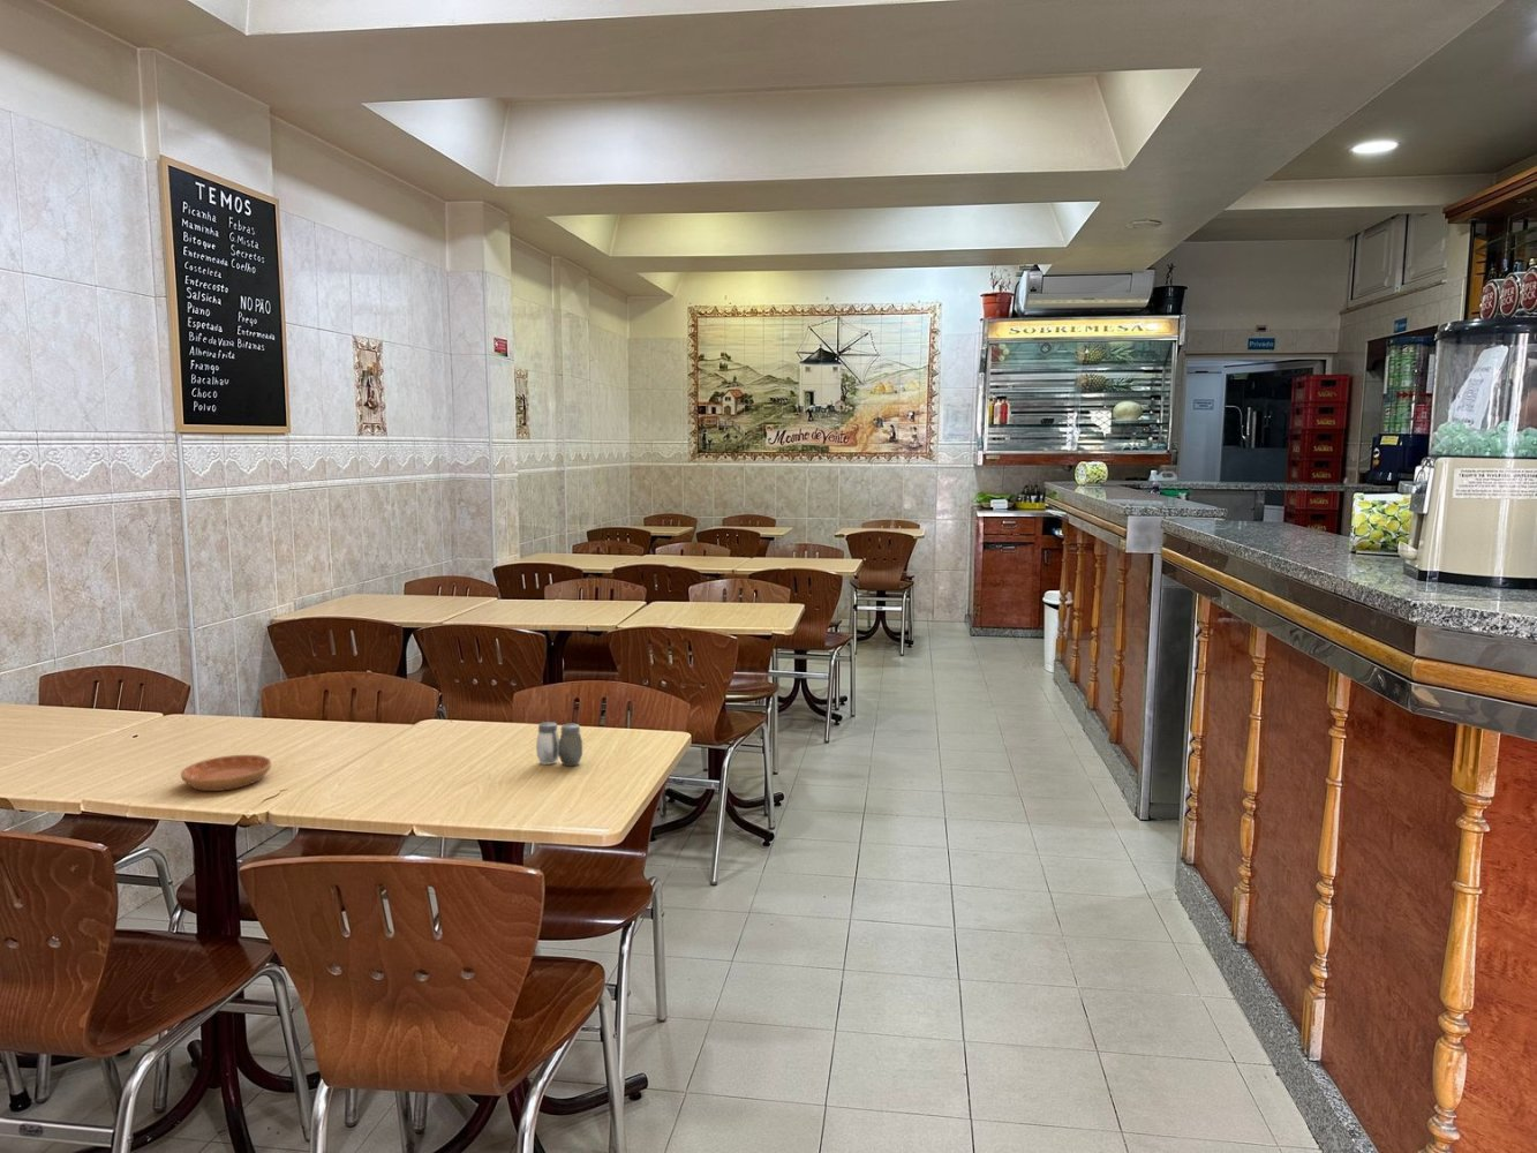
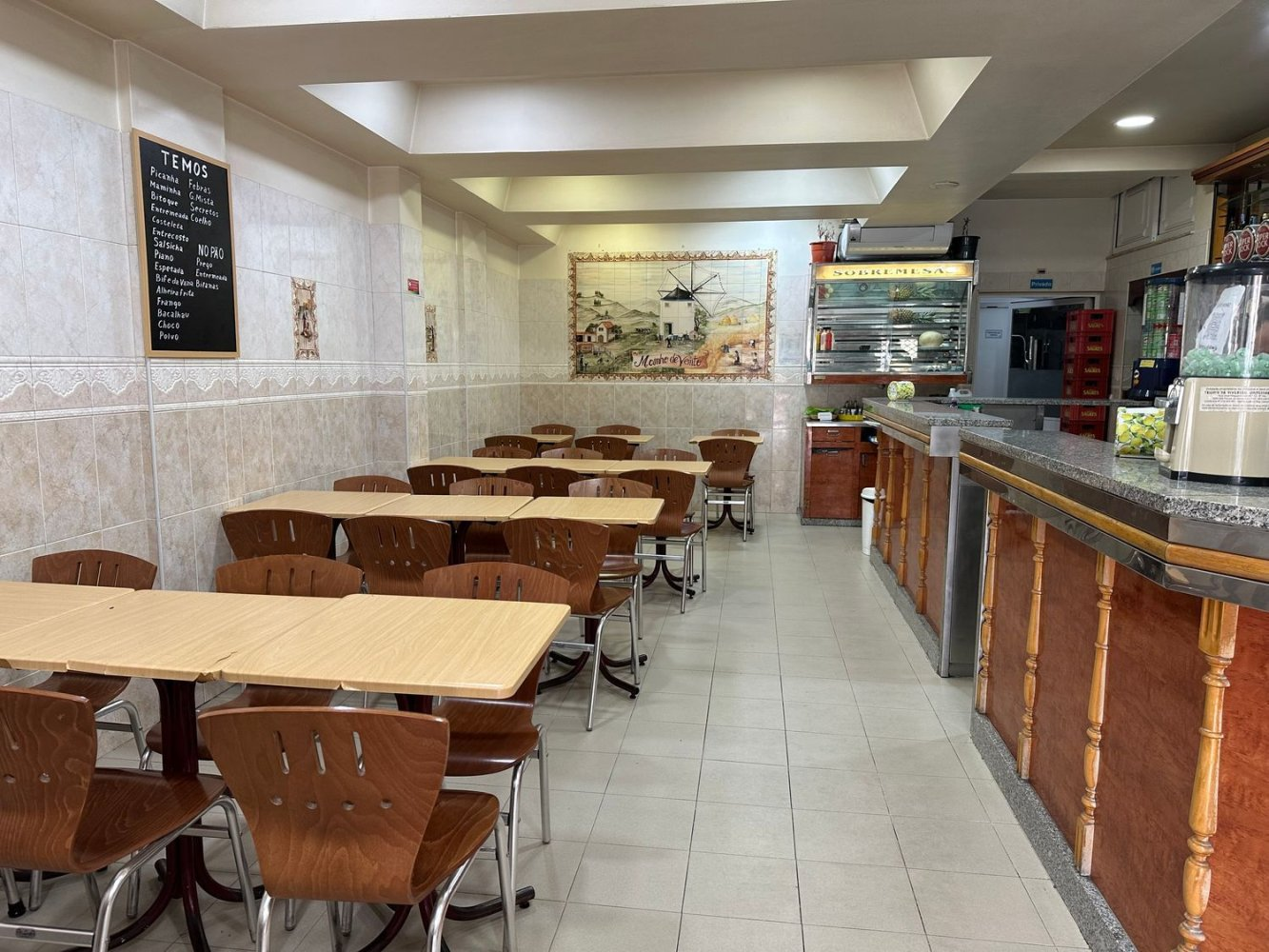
- saucer [180,755,273,792]
- salt and pepper shaker [535,721,584,767]
